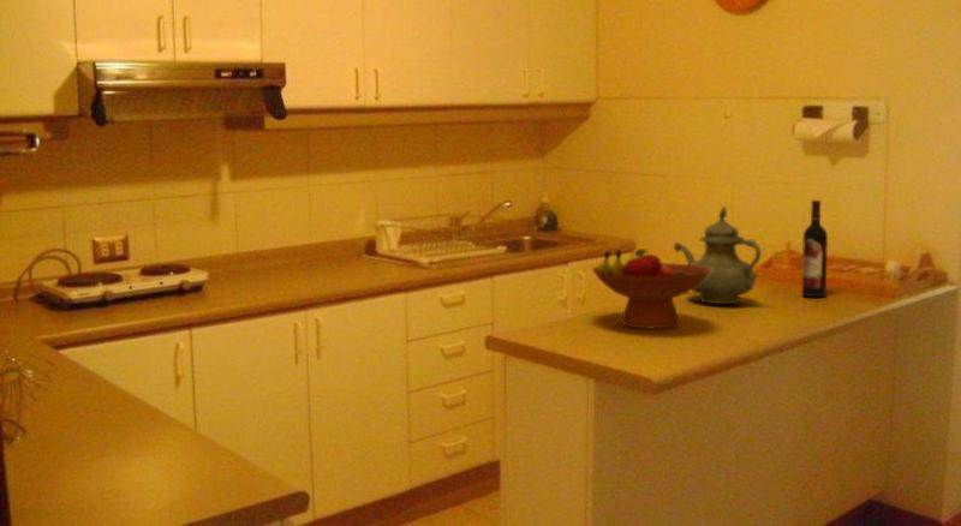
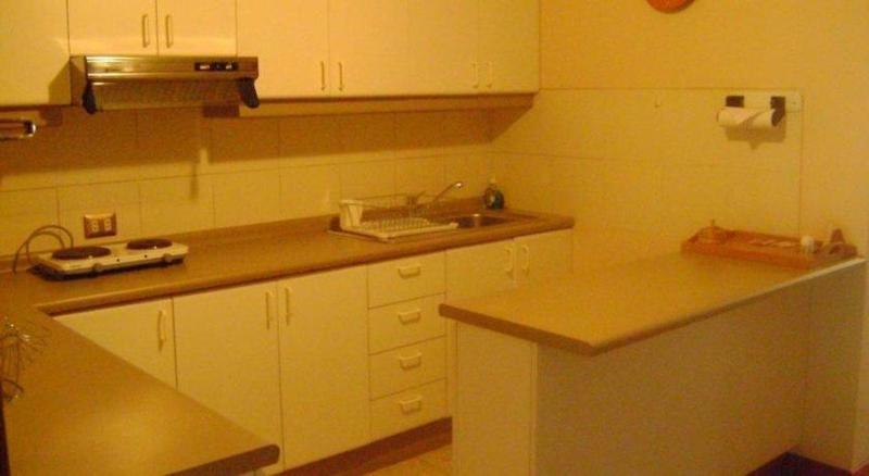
- teapot [673,205,763,305]
- fruit bowl [591,247,710,329]
- wine bottle [801,199,829,298]
